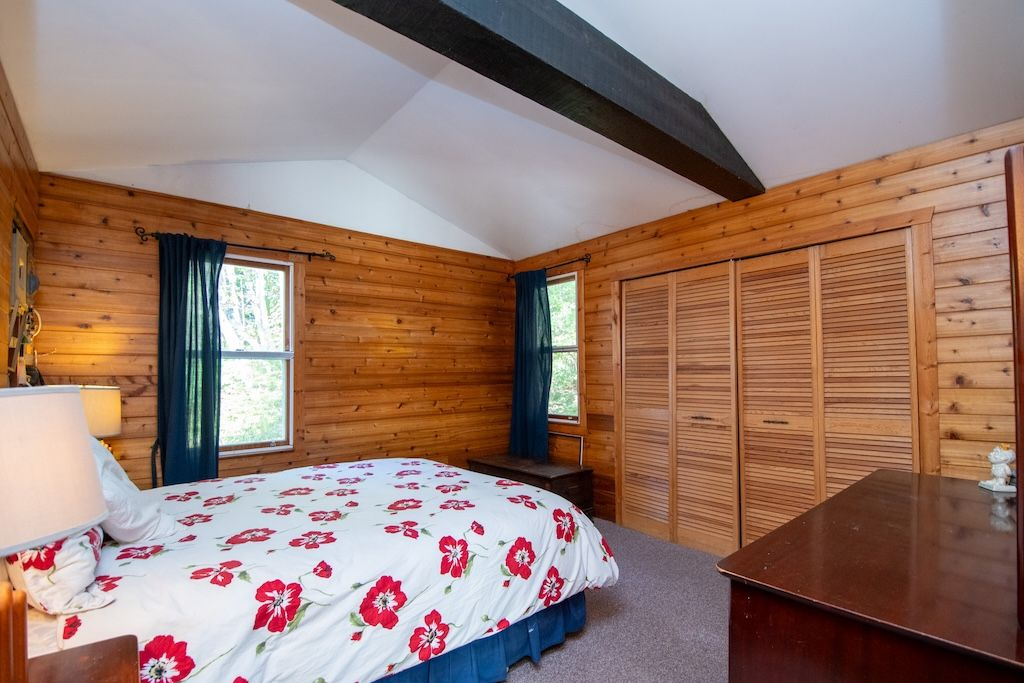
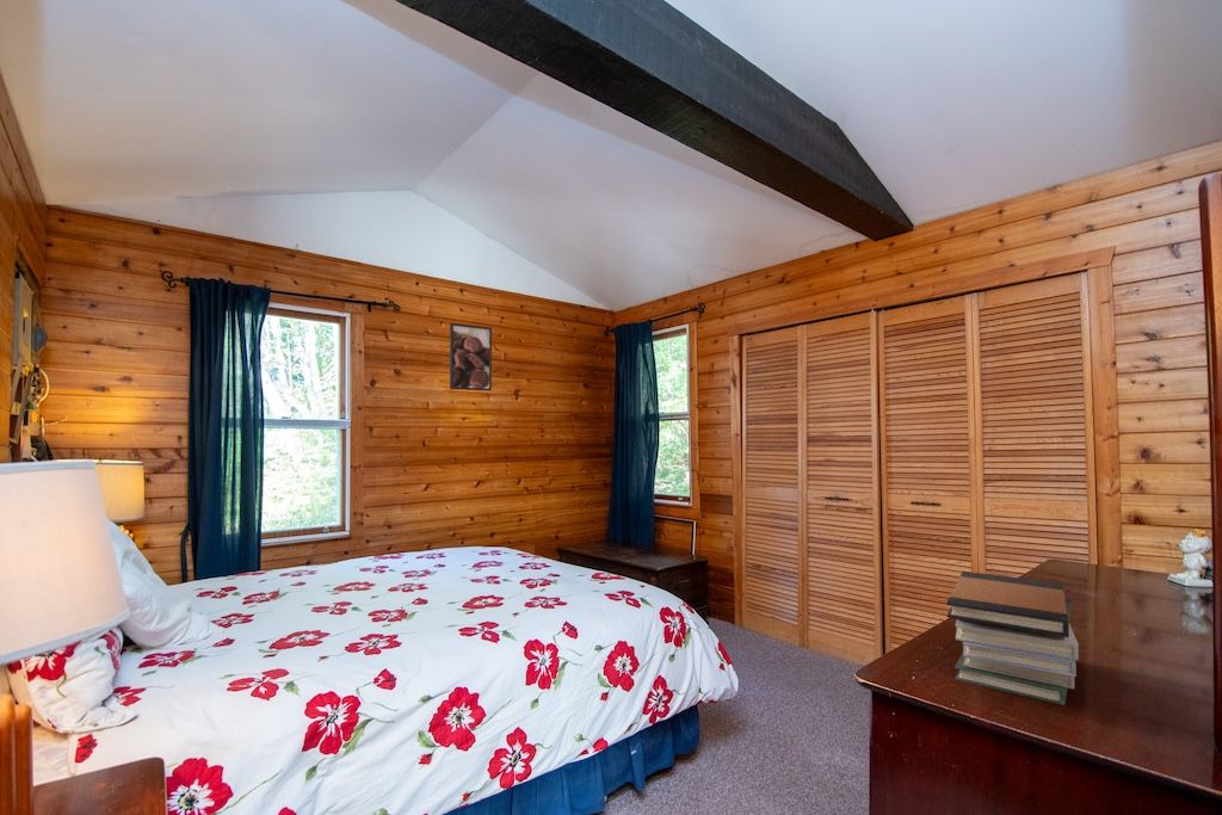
+ book stack [945,570,1080,706]
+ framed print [449,322,493,391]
